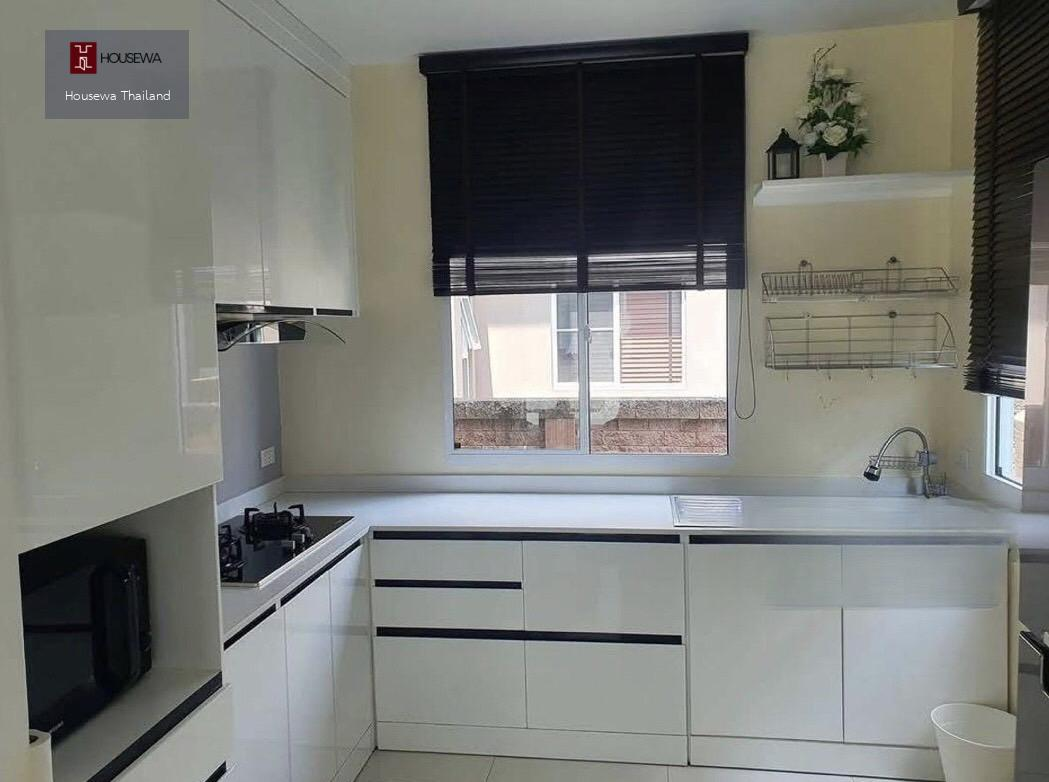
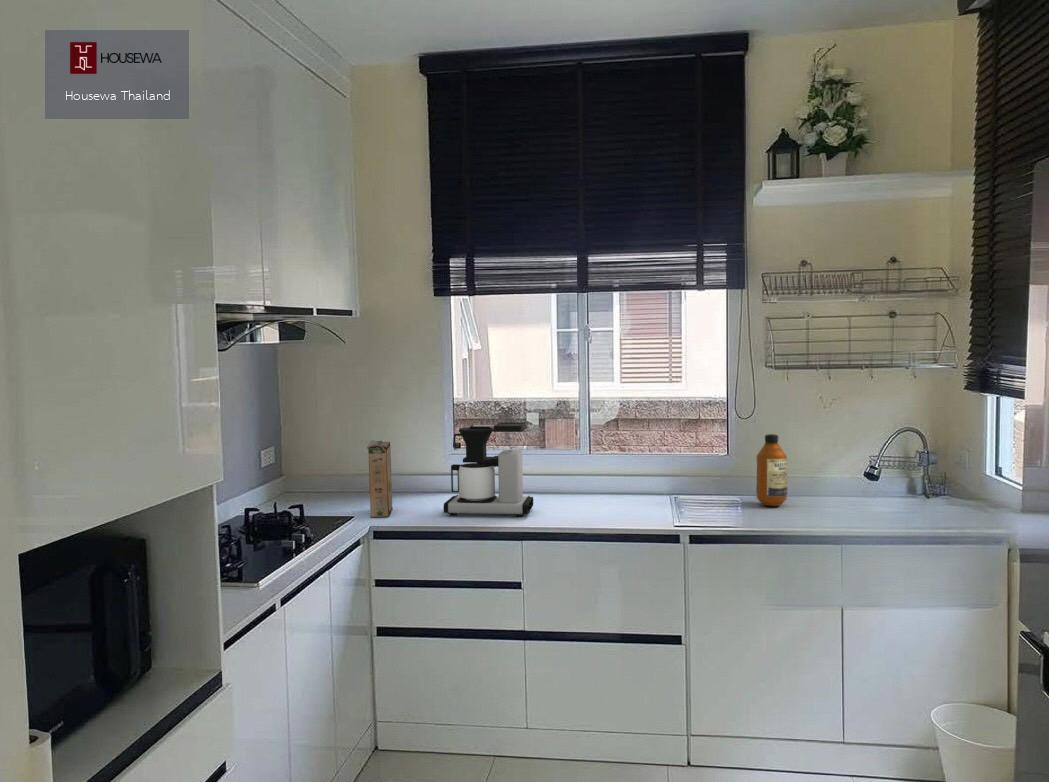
+ cereal box [366,439,394,519]
+ coffee maker [443,422,534,518]
+ bottle [755,433,788,507]
